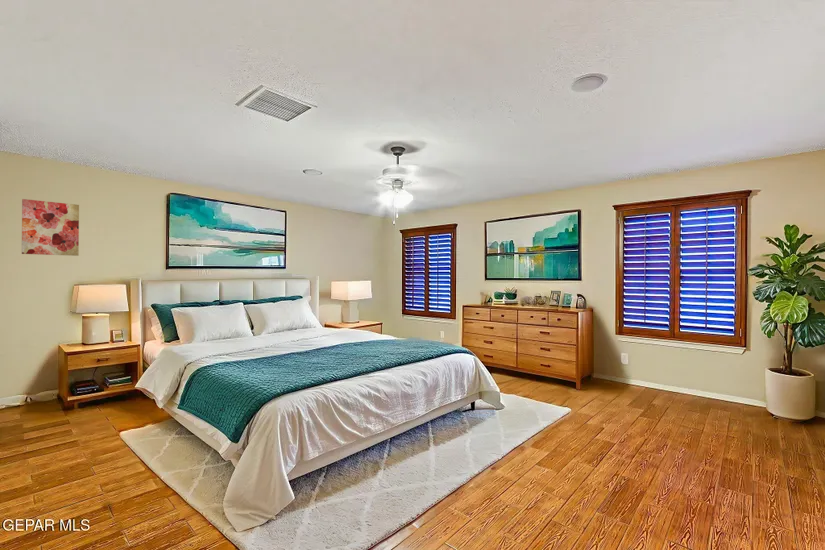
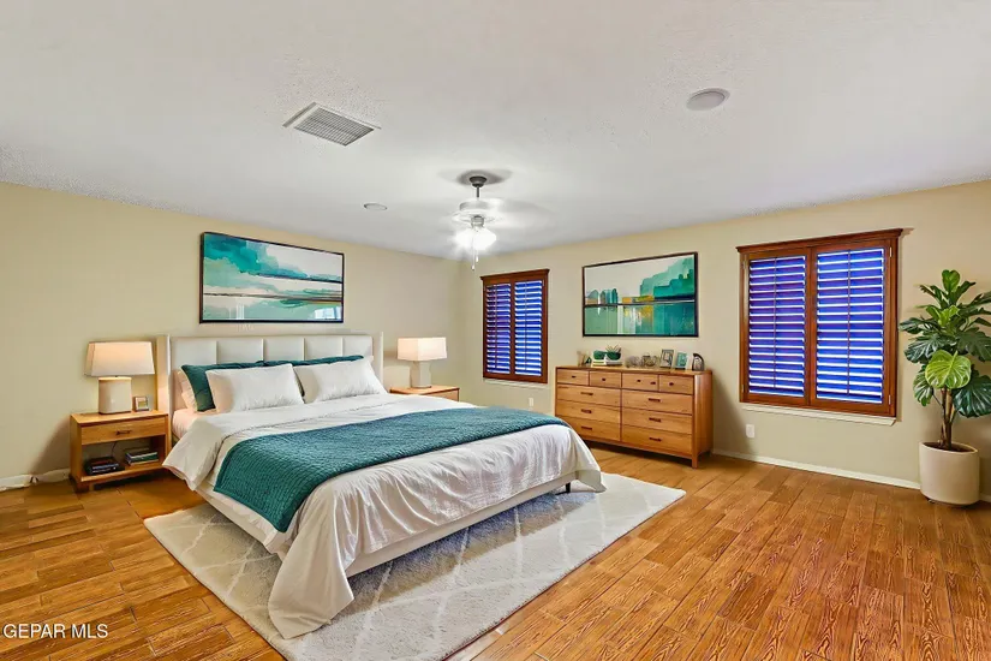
- wall art [21,198,80,257]
